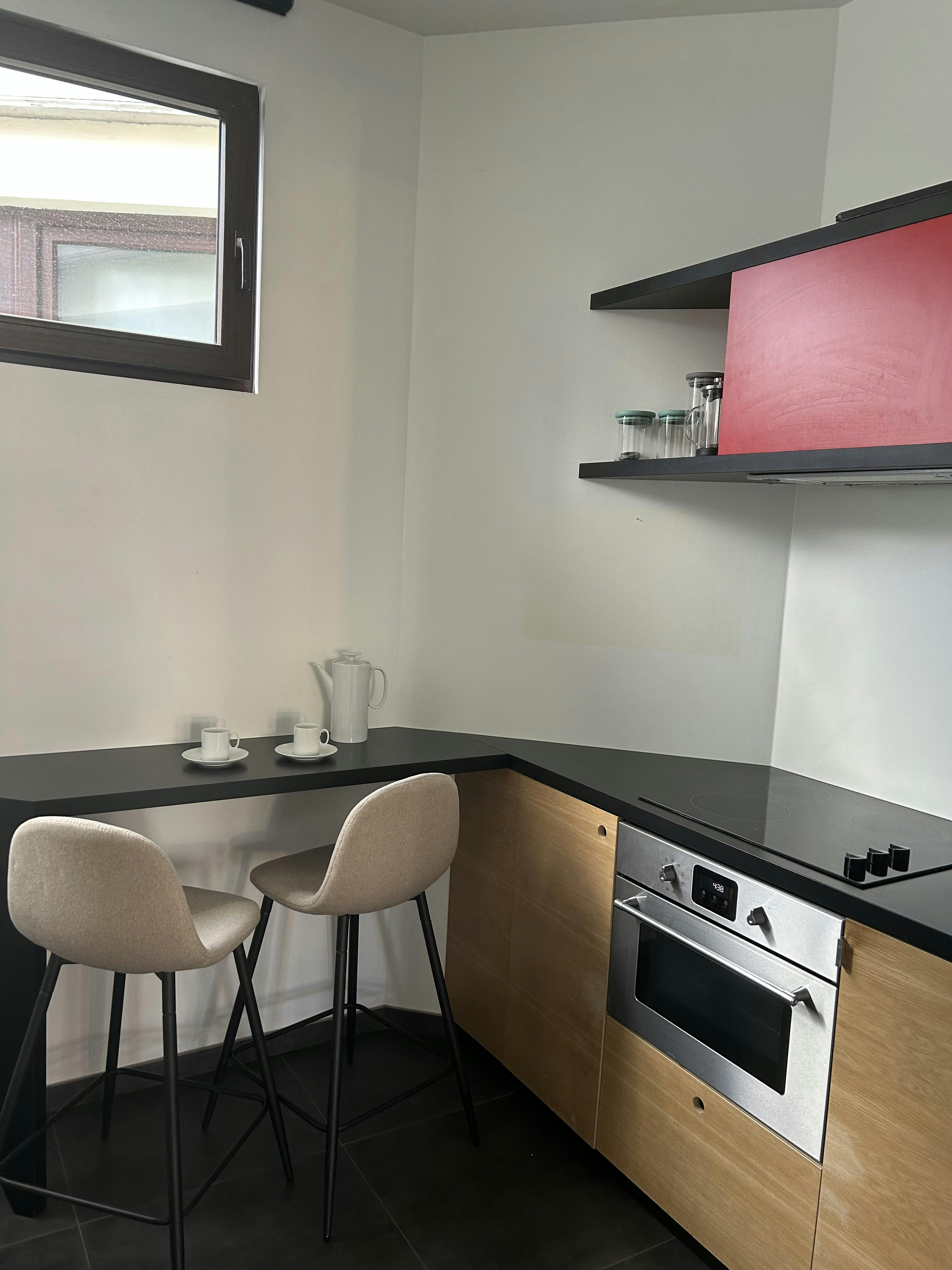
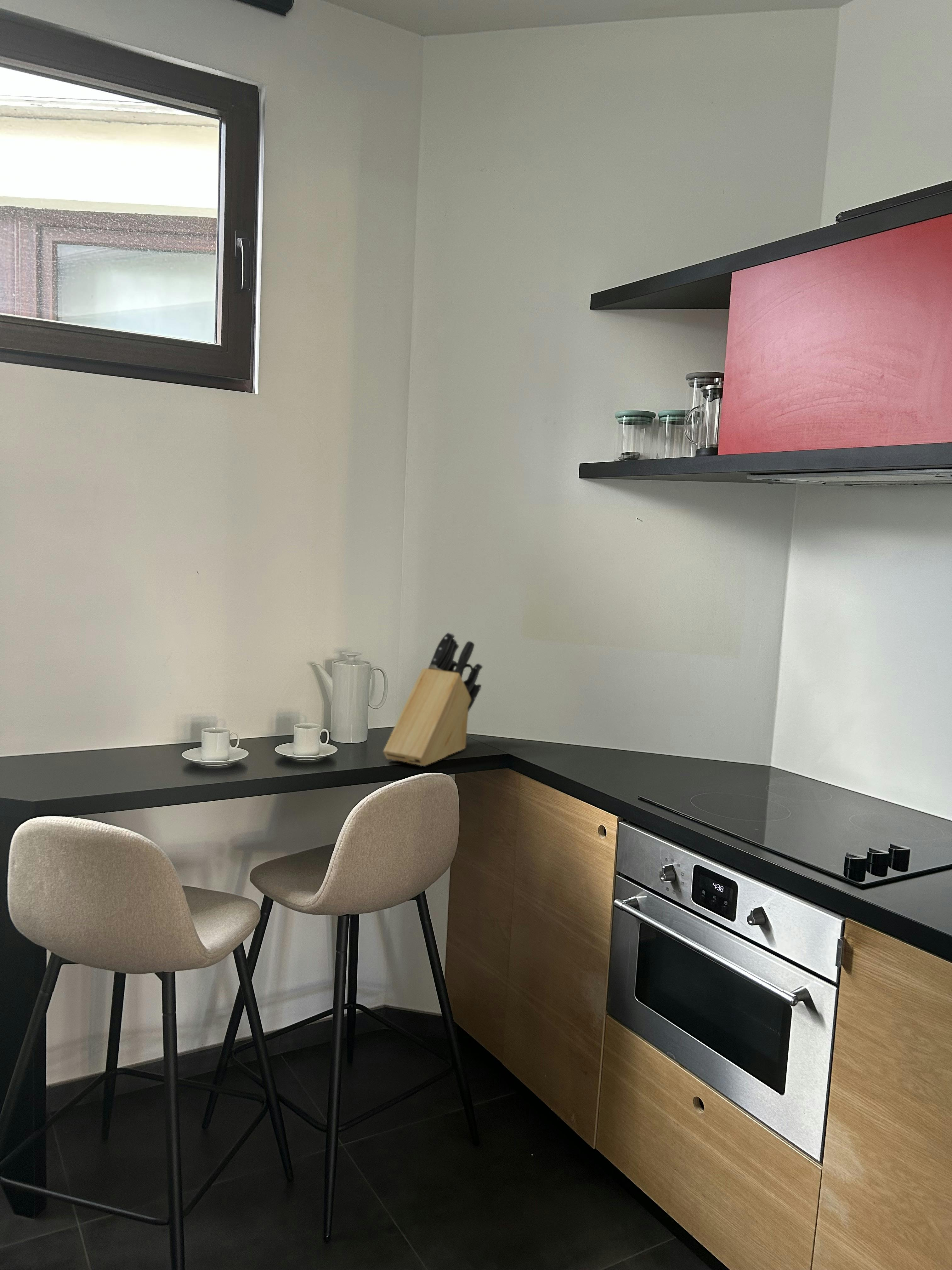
+ knife block [383,632,483,767]
